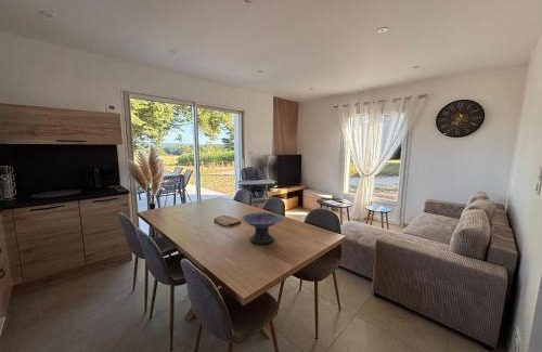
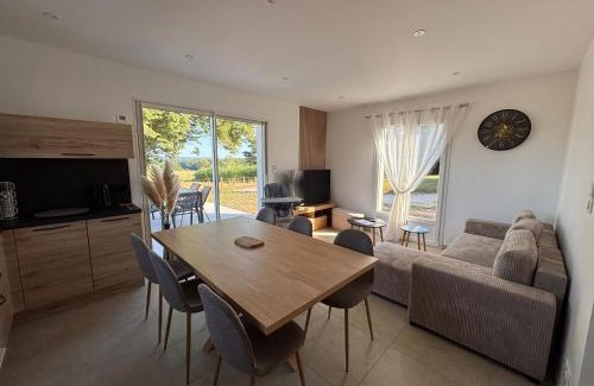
- decorative bowl [240,211,284,245]
